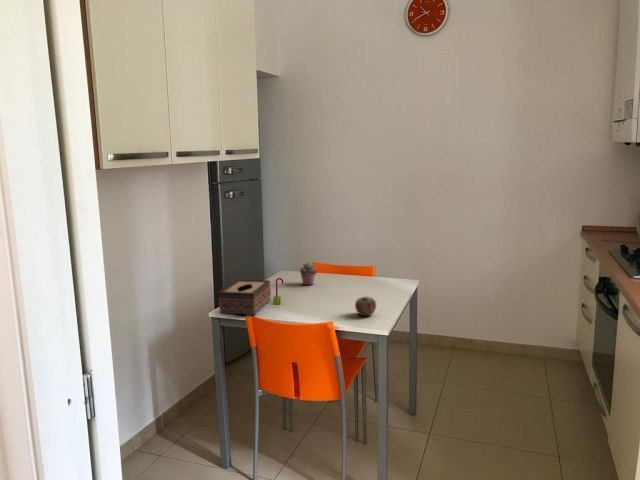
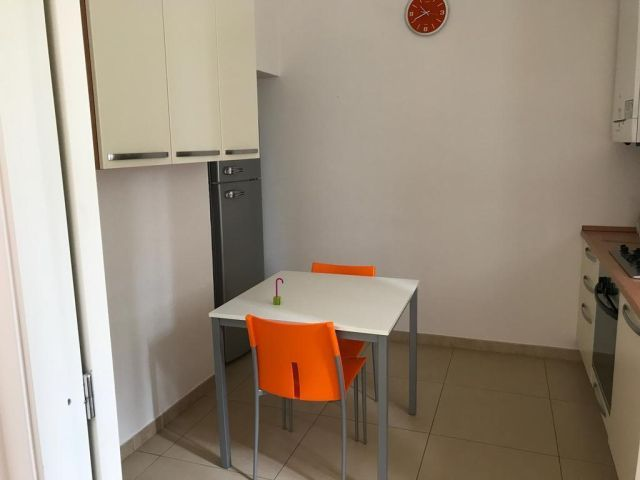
- apple [354,296,377,317]
- potted succulent [299,261,318,286]
- tissue box [218,279,272,316]
